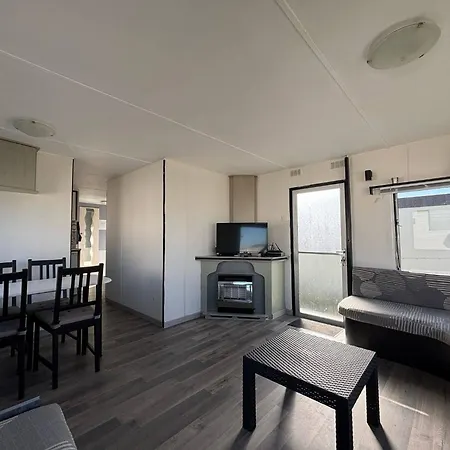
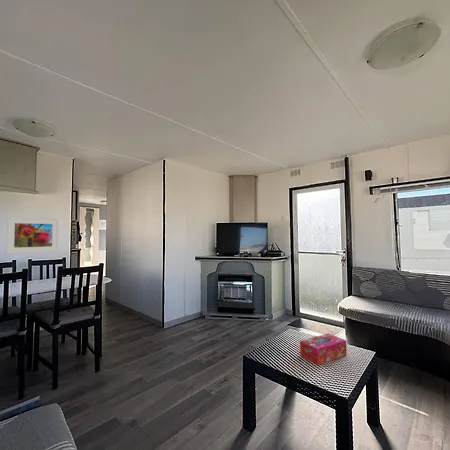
+ tissue box [299,332,348,366]
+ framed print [5,216,60,255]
